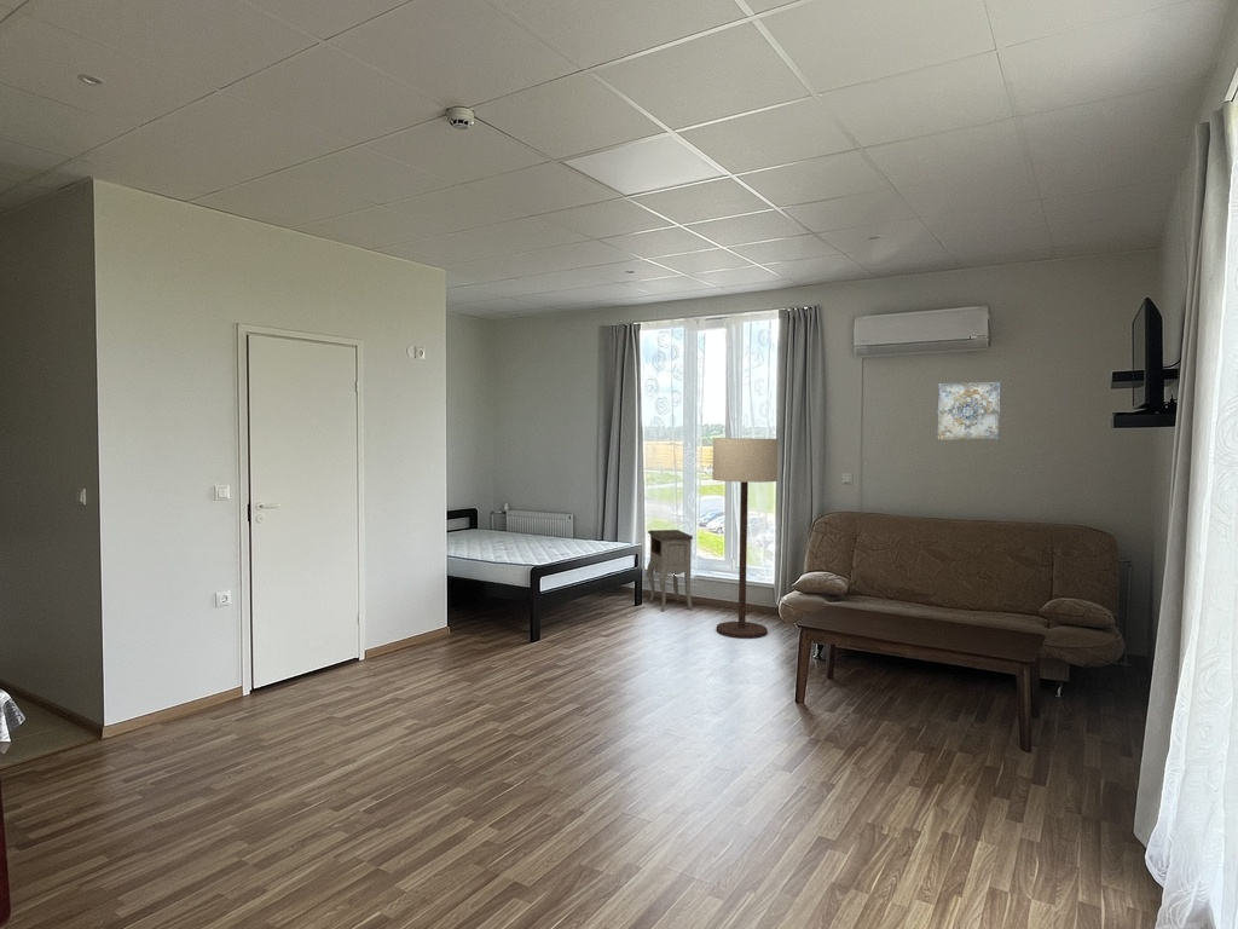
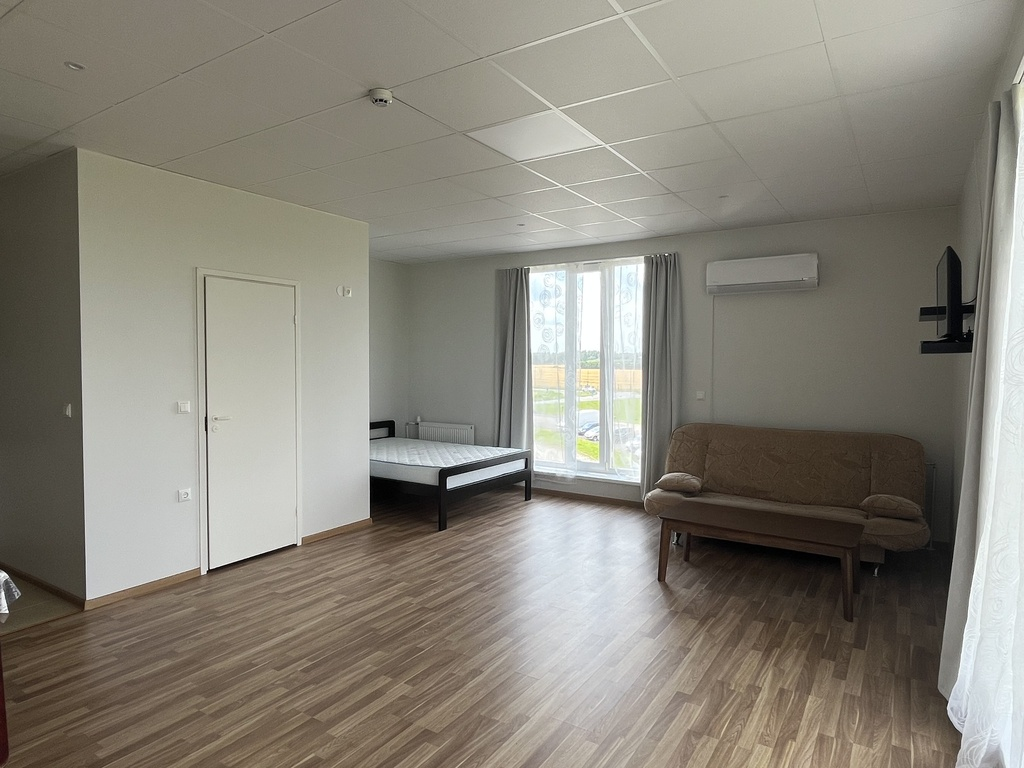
- floor lamp [711,437,779,640]
- wall art [936,381,1002,442]
- nightstand [646,529,694,612]
